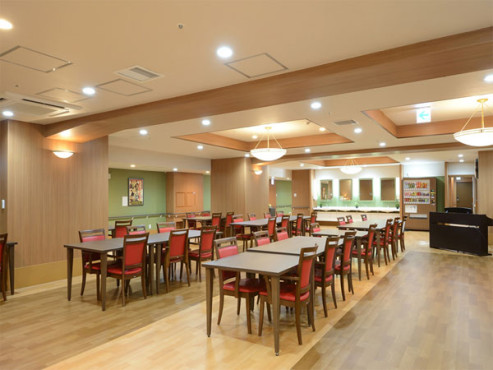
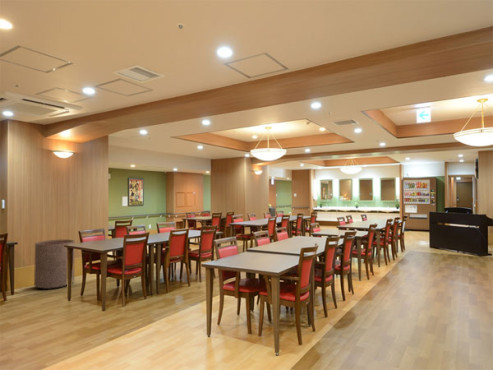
+ trash can [33,239,76,290]
